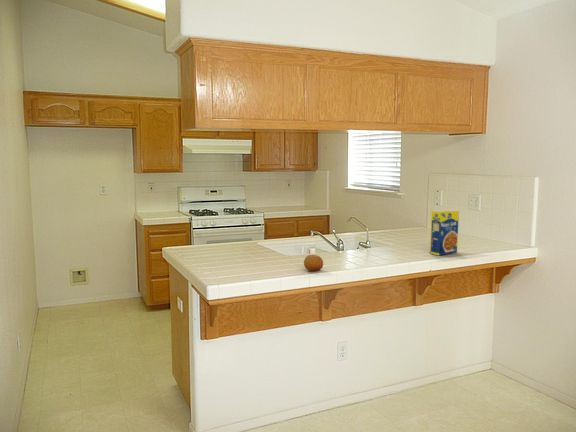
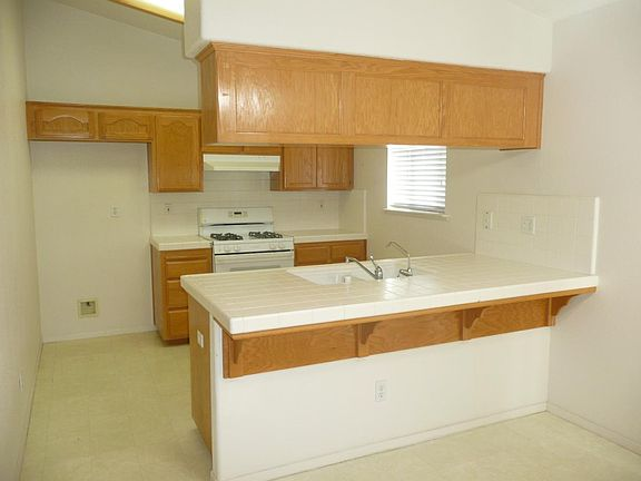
- legume [429,208,460,256]
- fruit [303,254,324,272]
